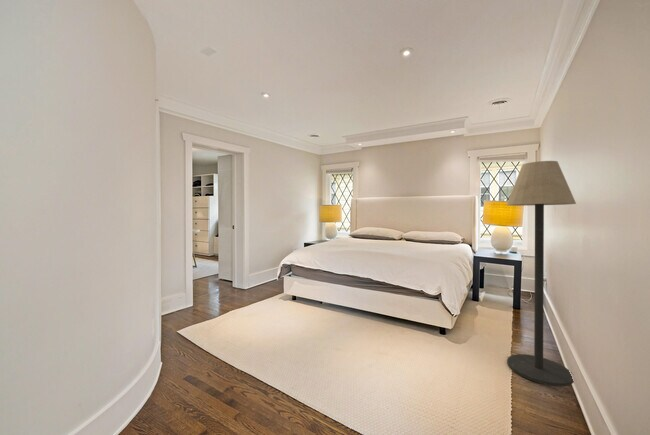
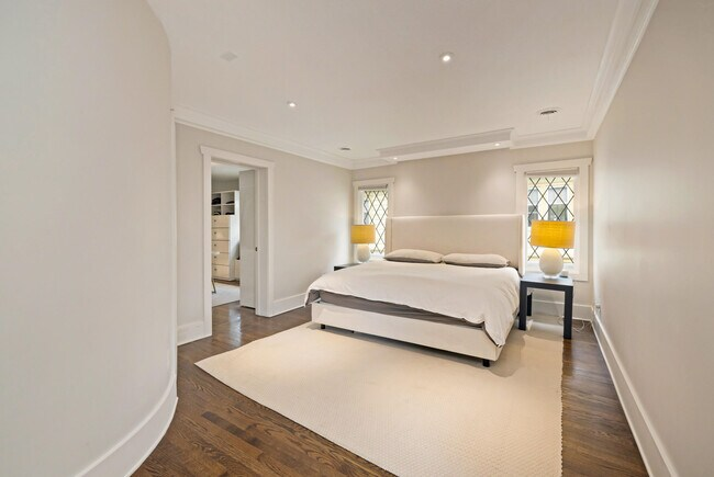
- floor lamp [506,160,577,387]
